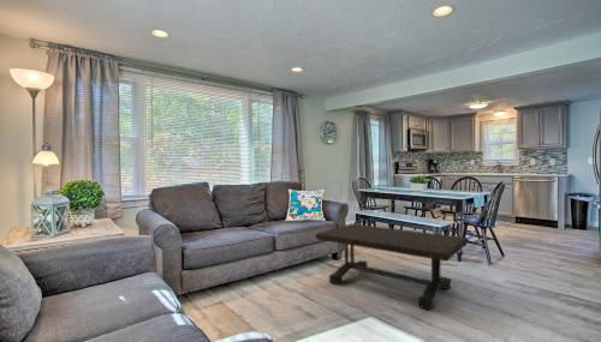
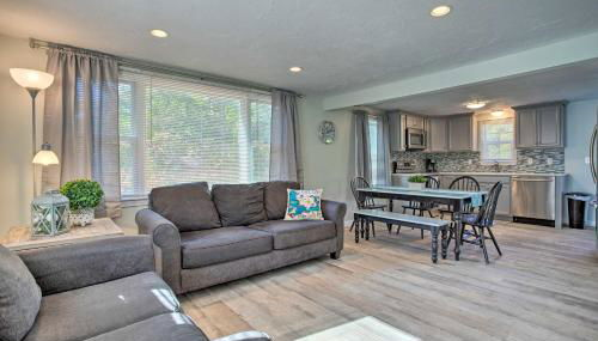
- coffee table [314,222,470,311]
